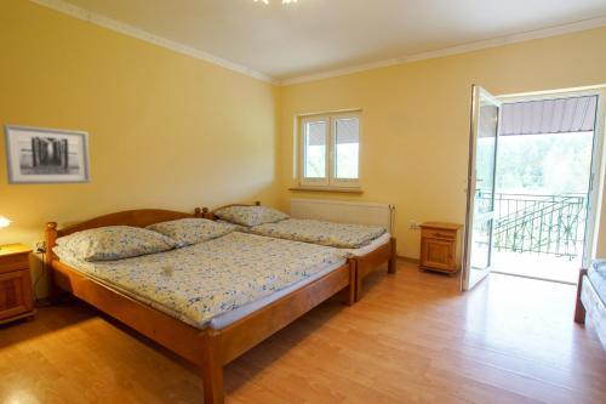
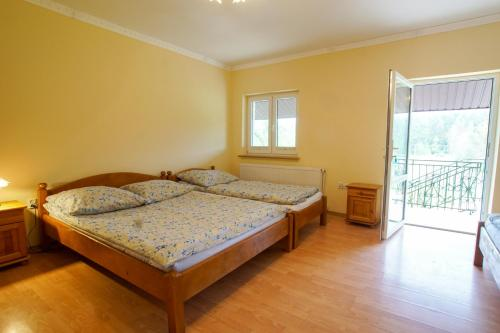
- wall art [2,123,92,186]
